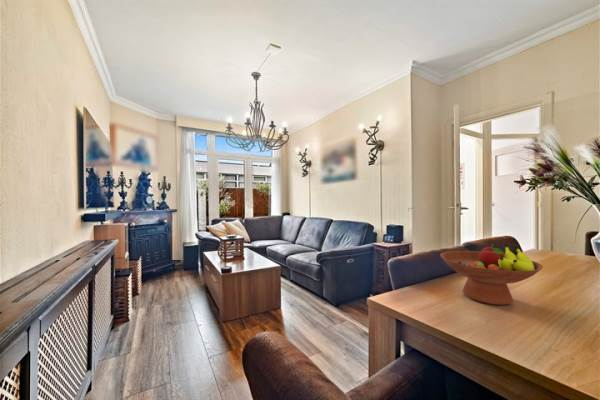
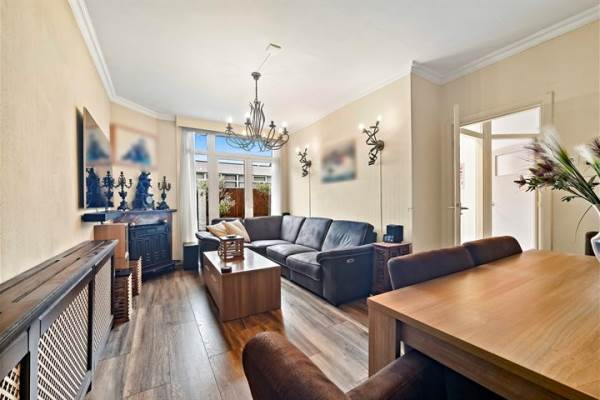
- fruit bowl [439,242,544,306]
